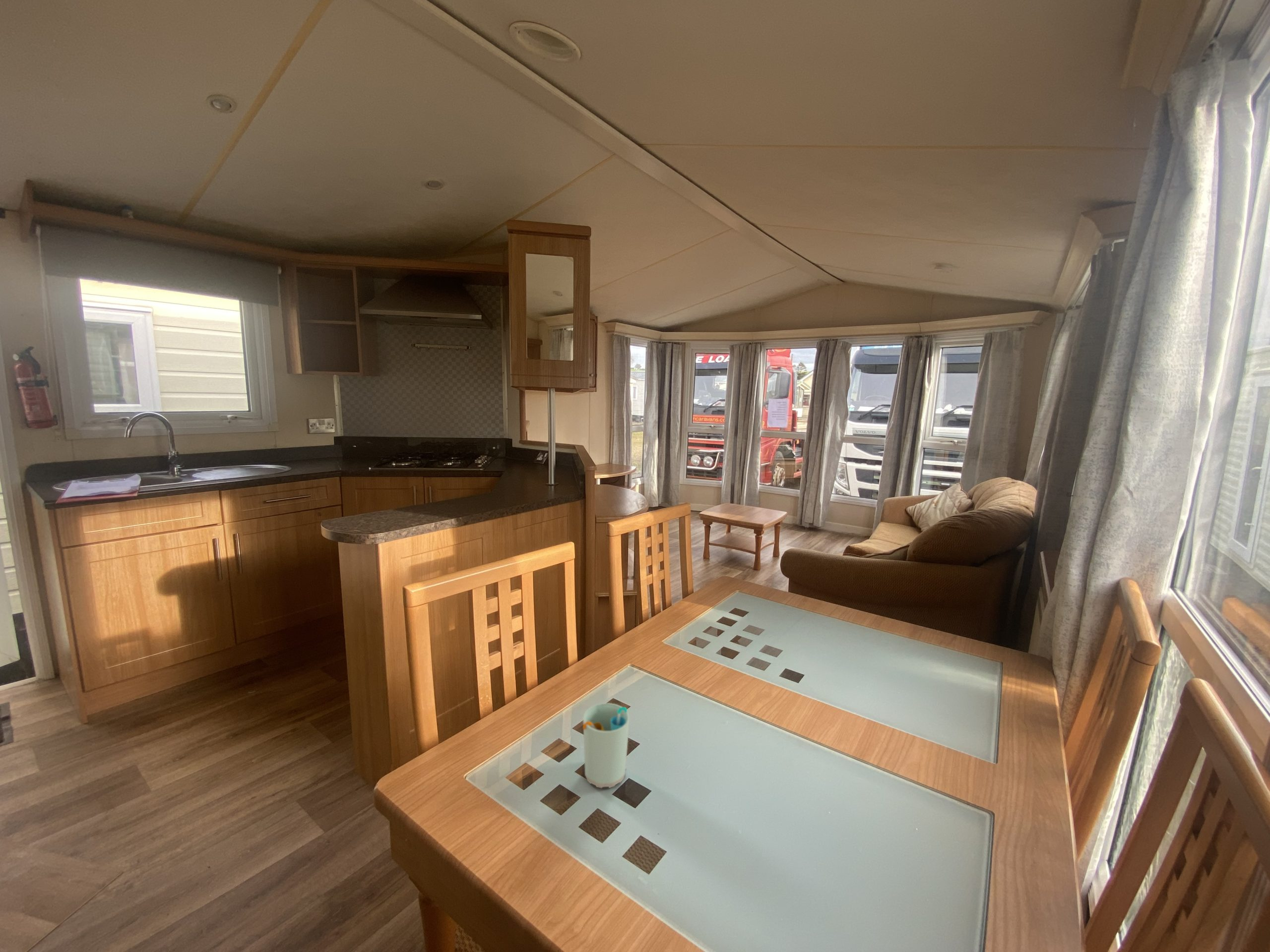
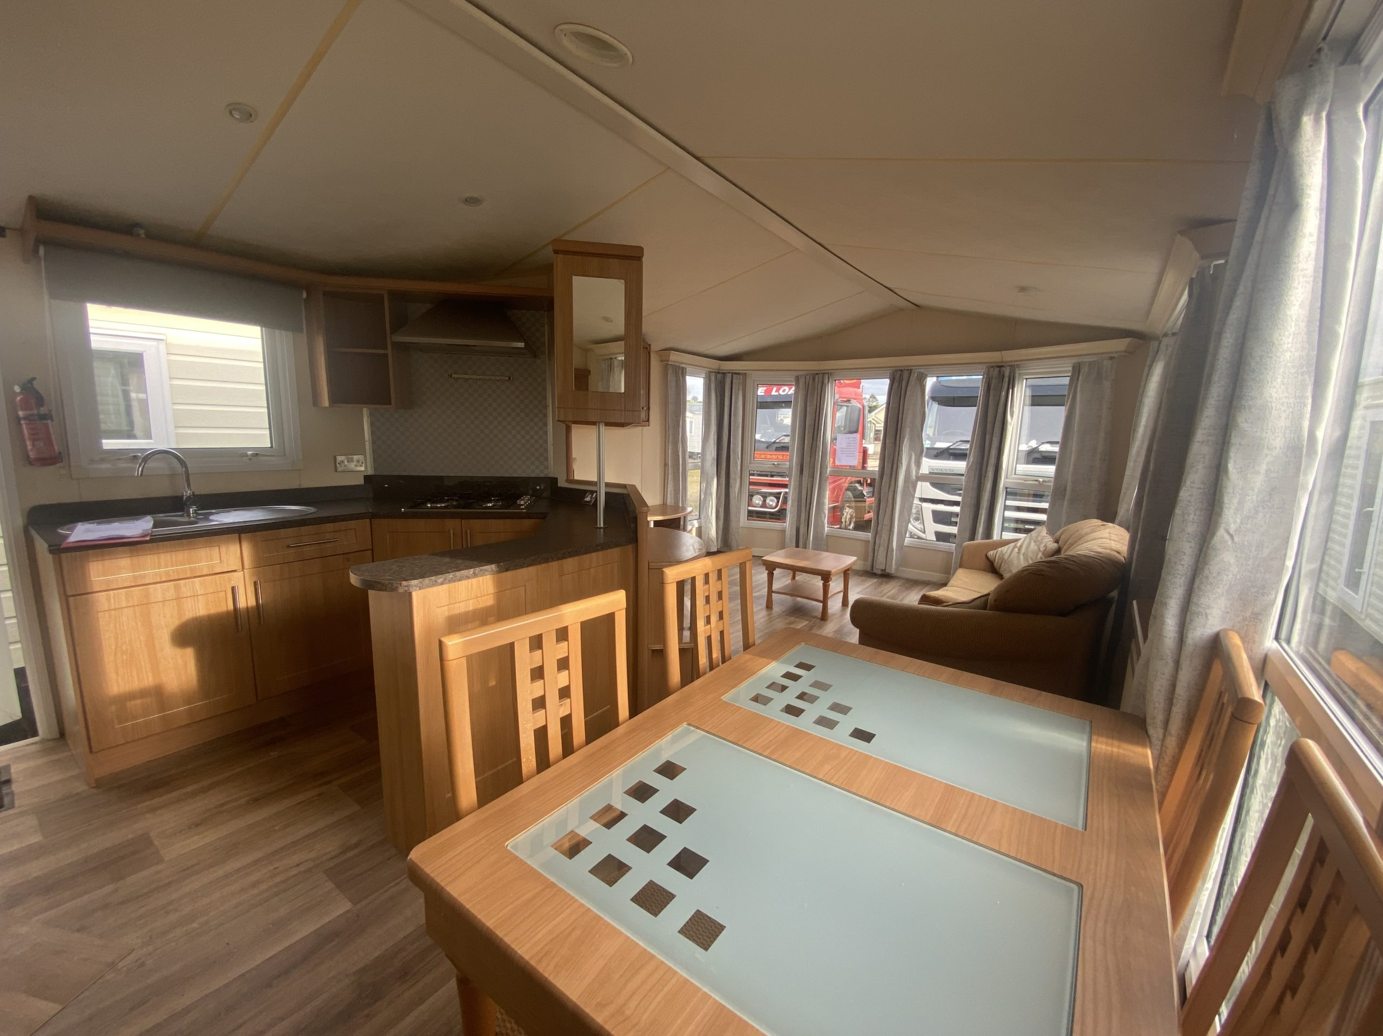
- cup [582,703,630,789]
